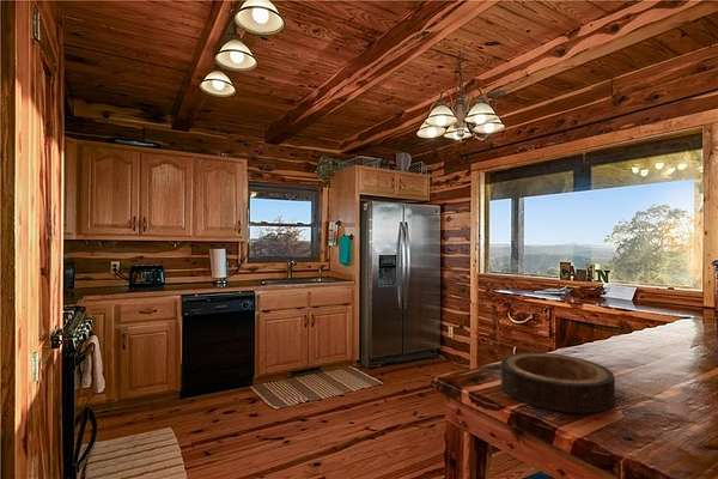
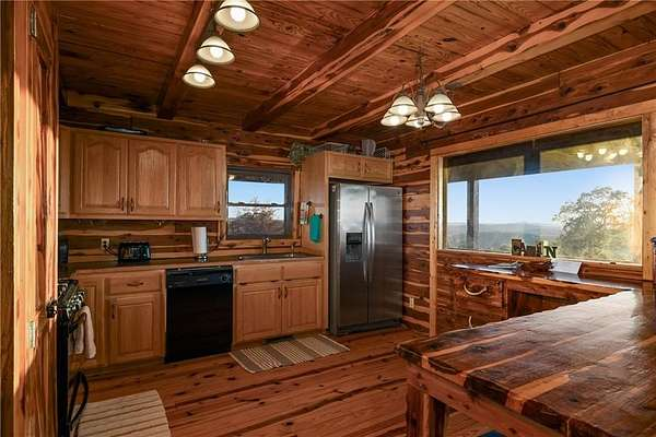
- wooden bowl [500,351,616,414]
